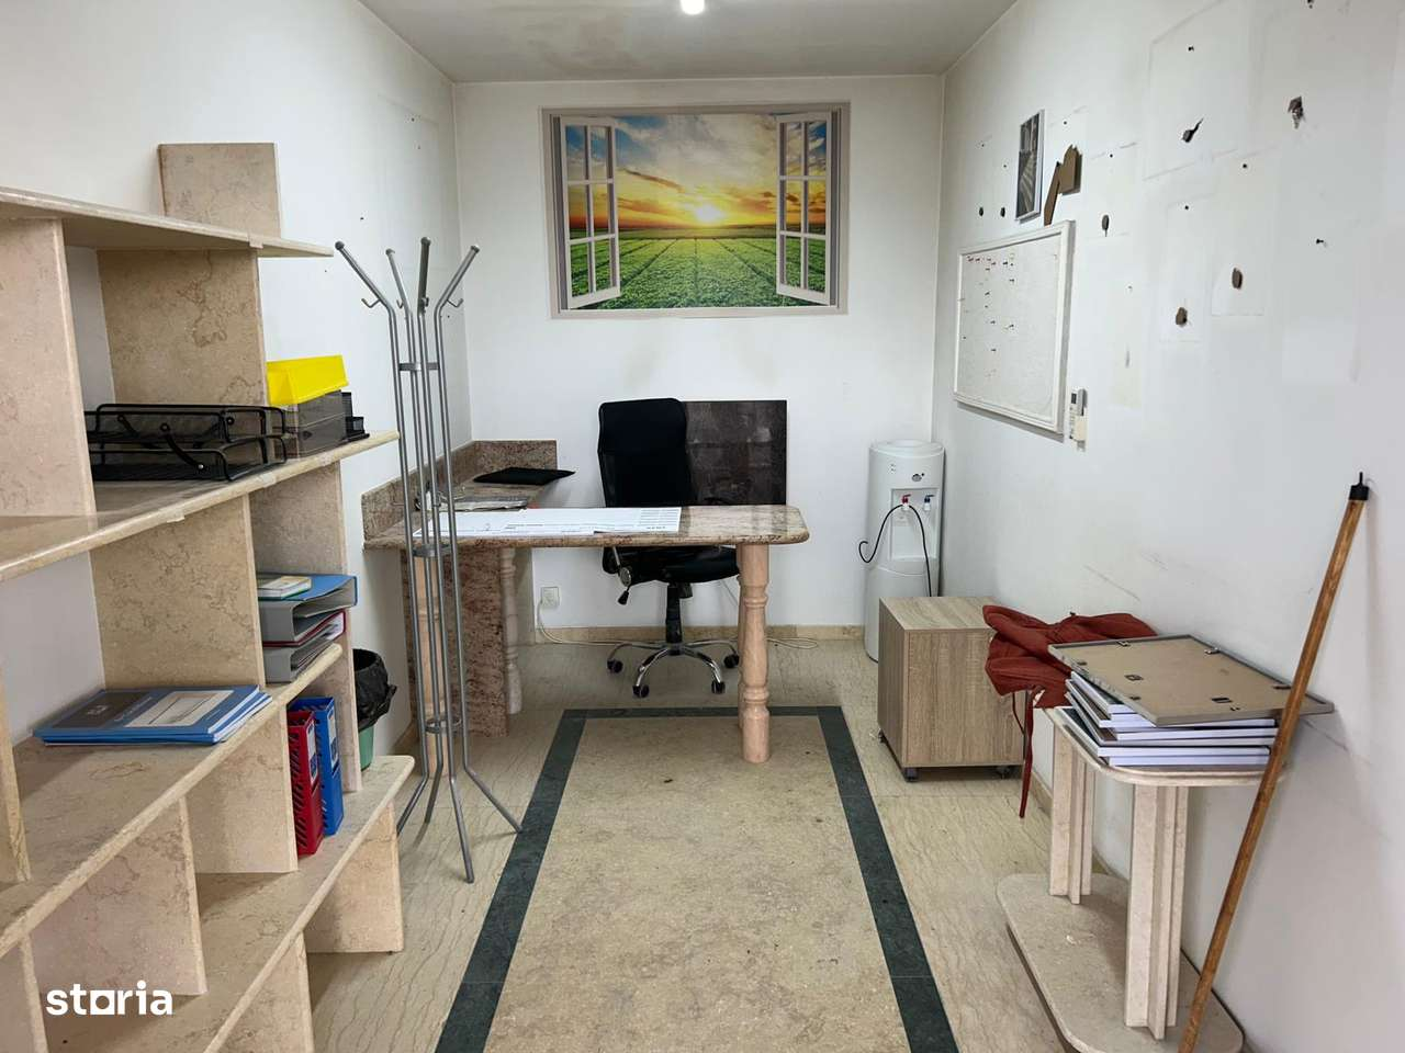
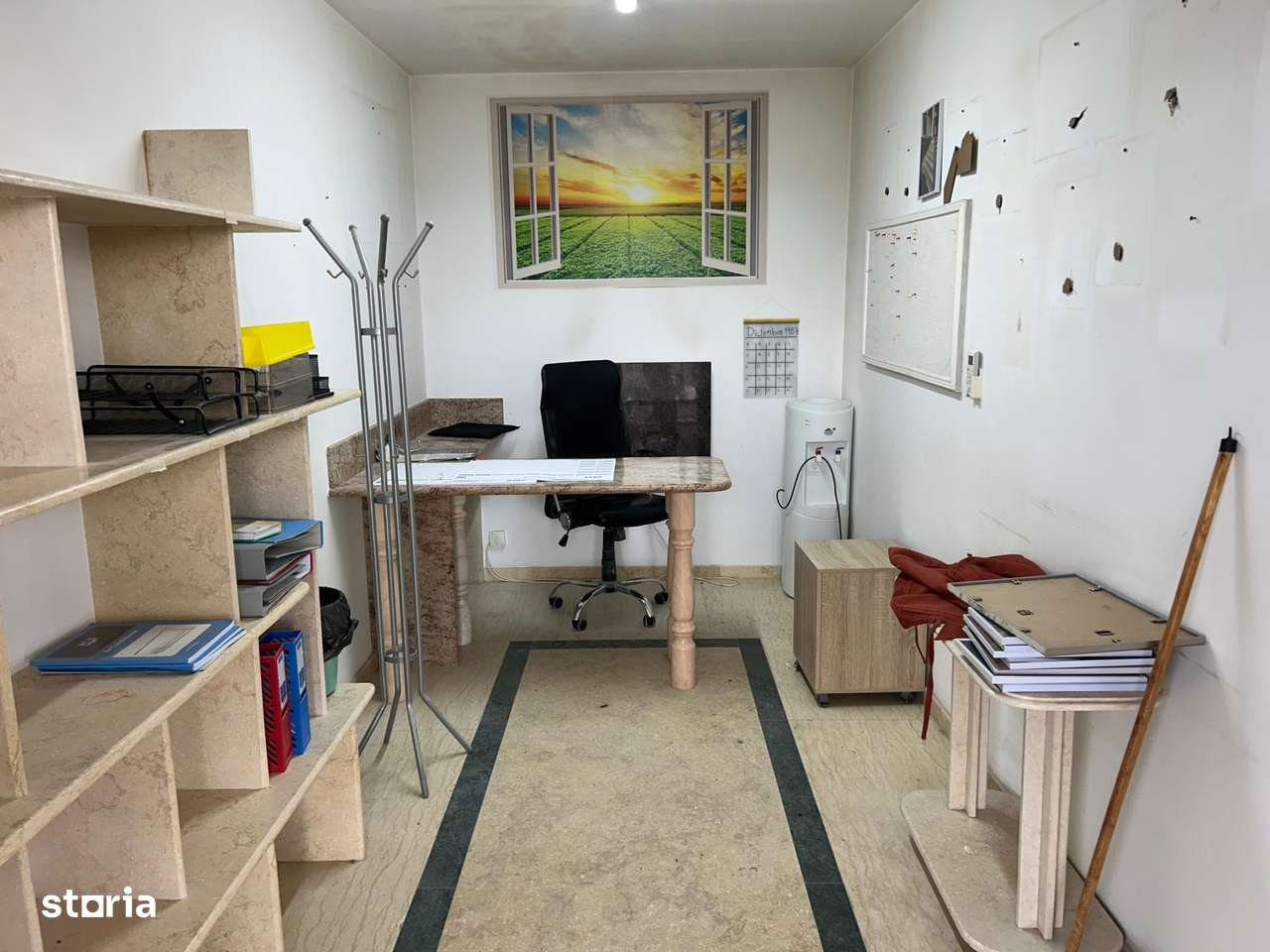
+ calendar [742,298,801,400]
